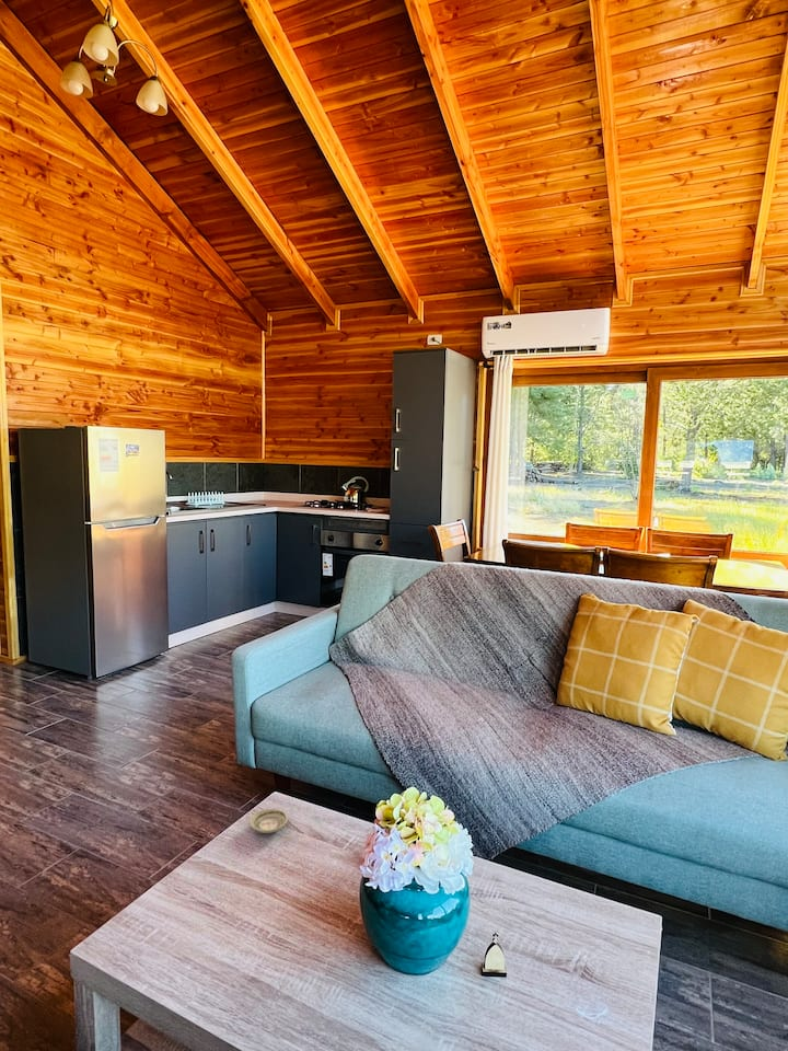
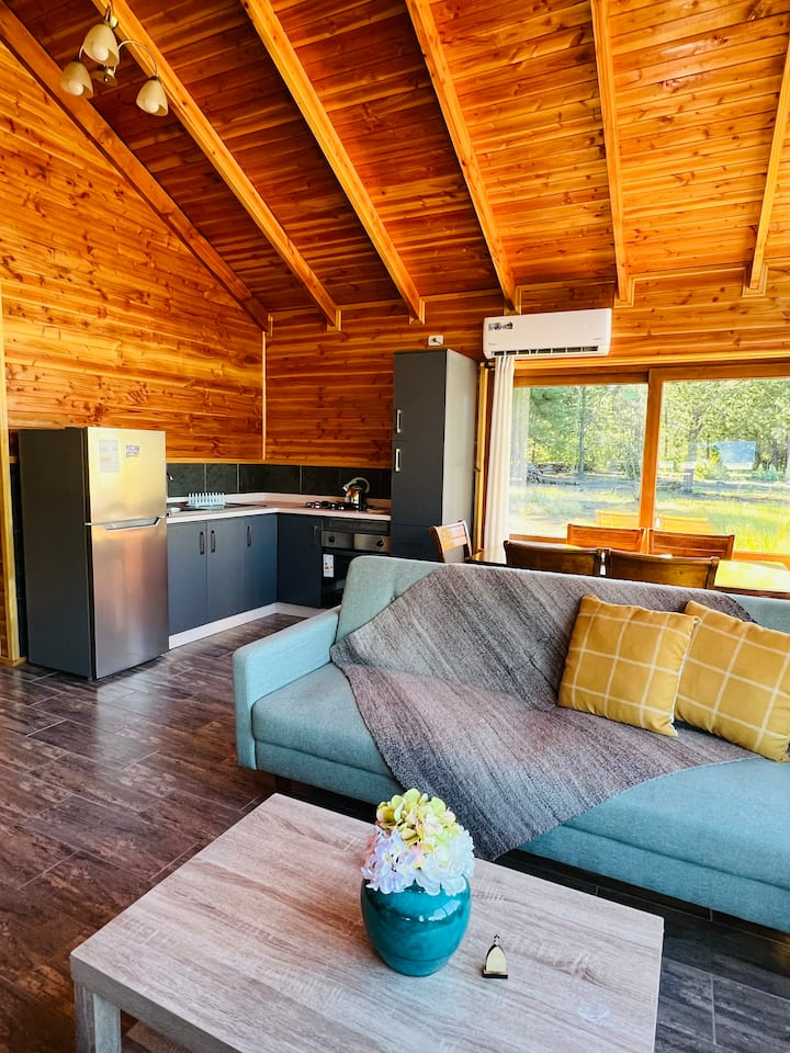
- saucer [248,808,289,834]
